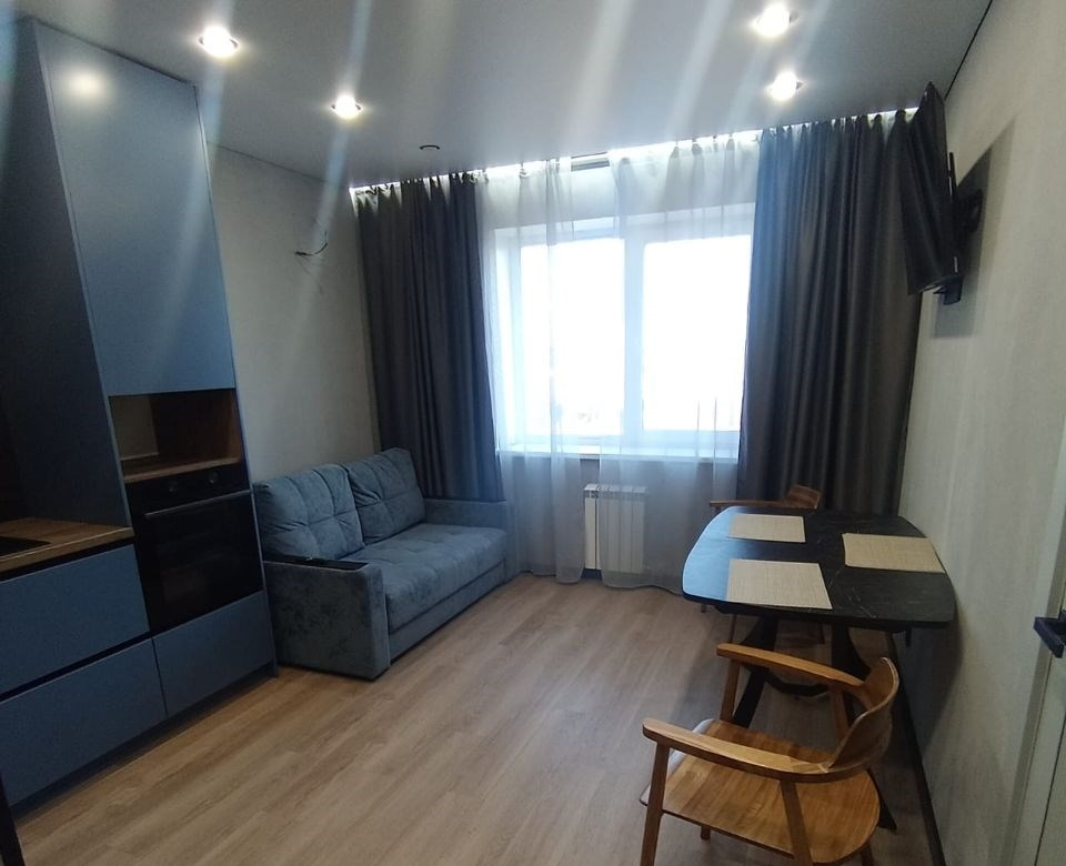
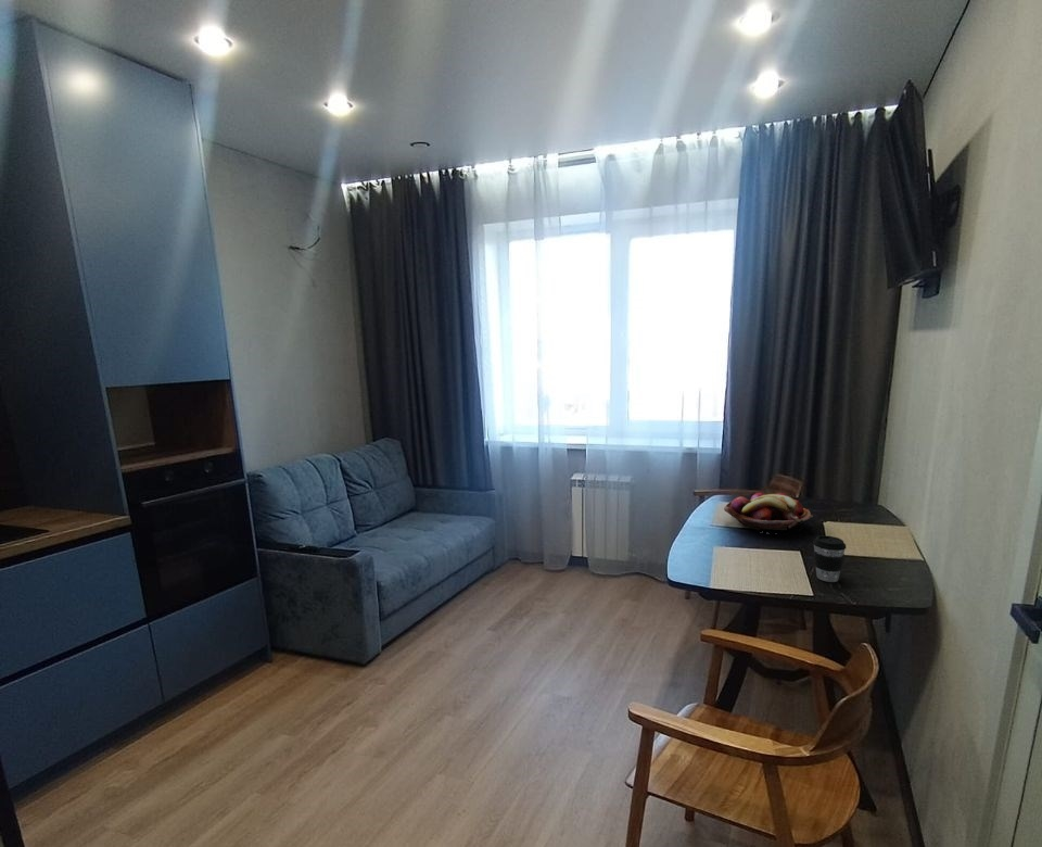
+ coffee cup [812,534,848,583]
+ fruit basket [723,491,814,535]
